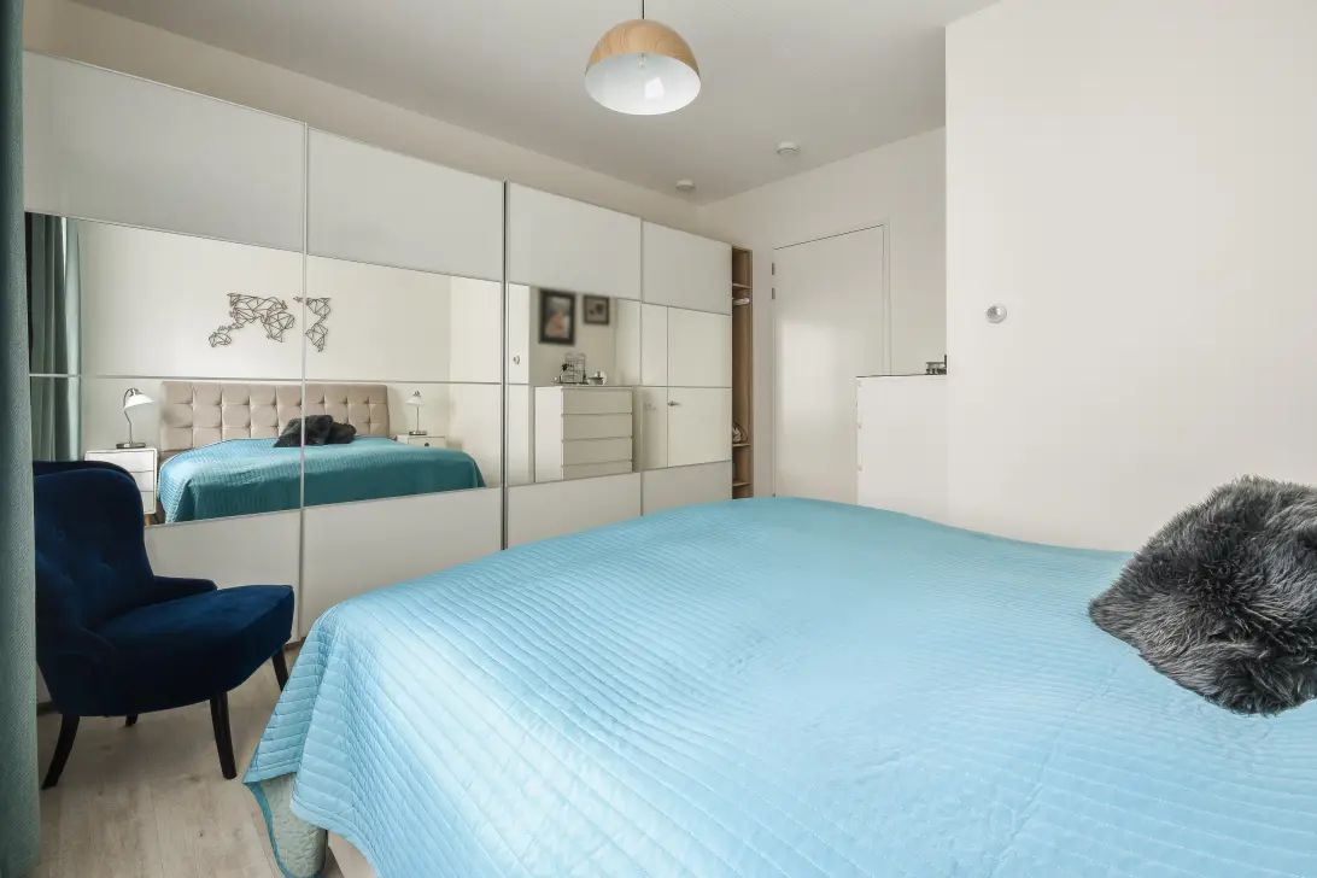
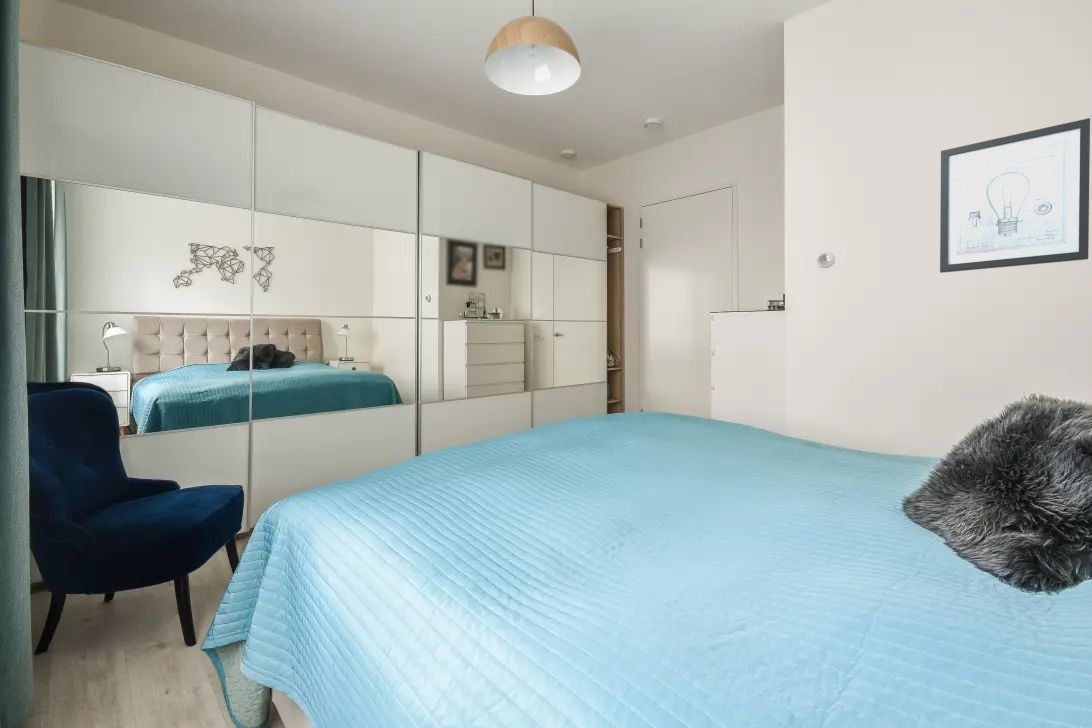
+ wall art [939,117,1091,274]
